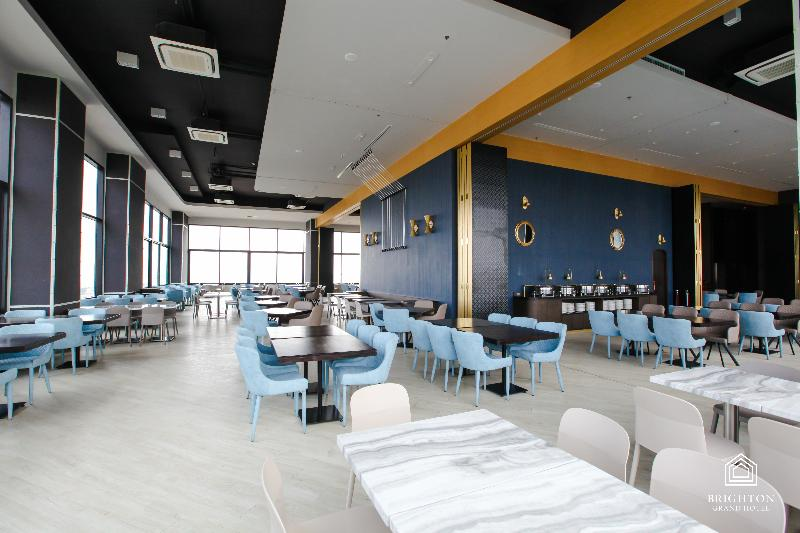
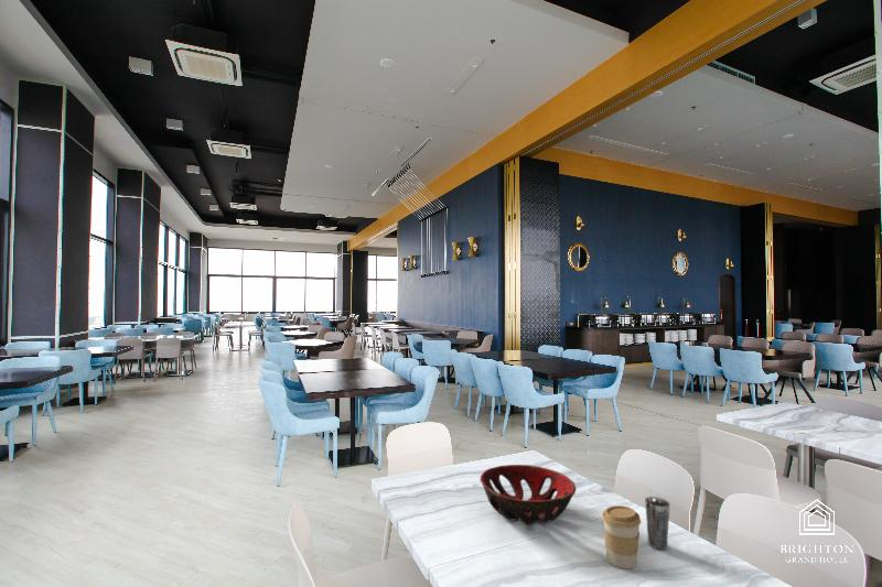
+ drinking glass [644,496,671,551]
+ coffee cup [601,504,642,569]
+ decorative bowl [478,464,577,525]
